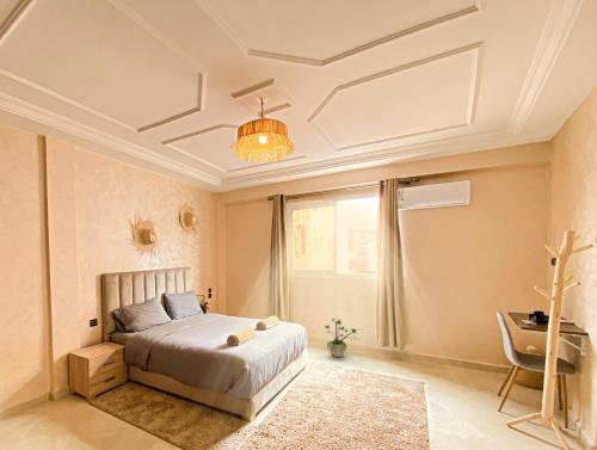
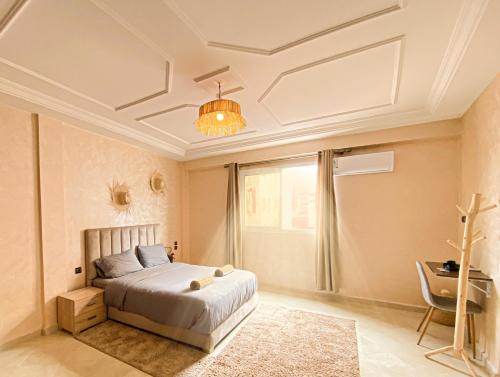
- potted plant [324,316,363,358]
